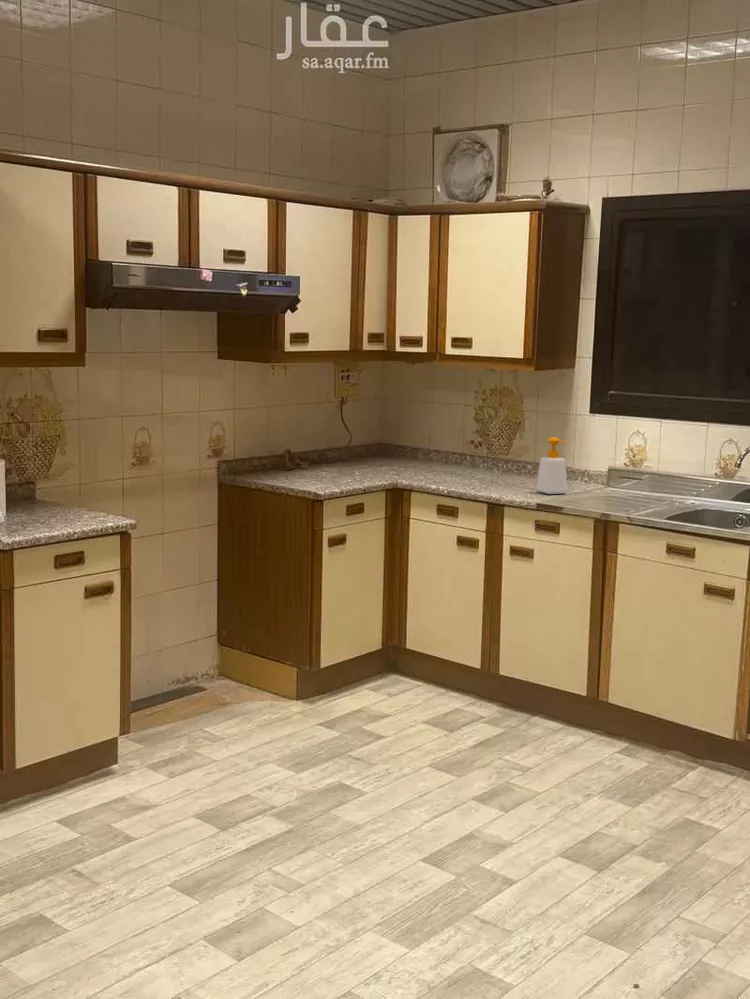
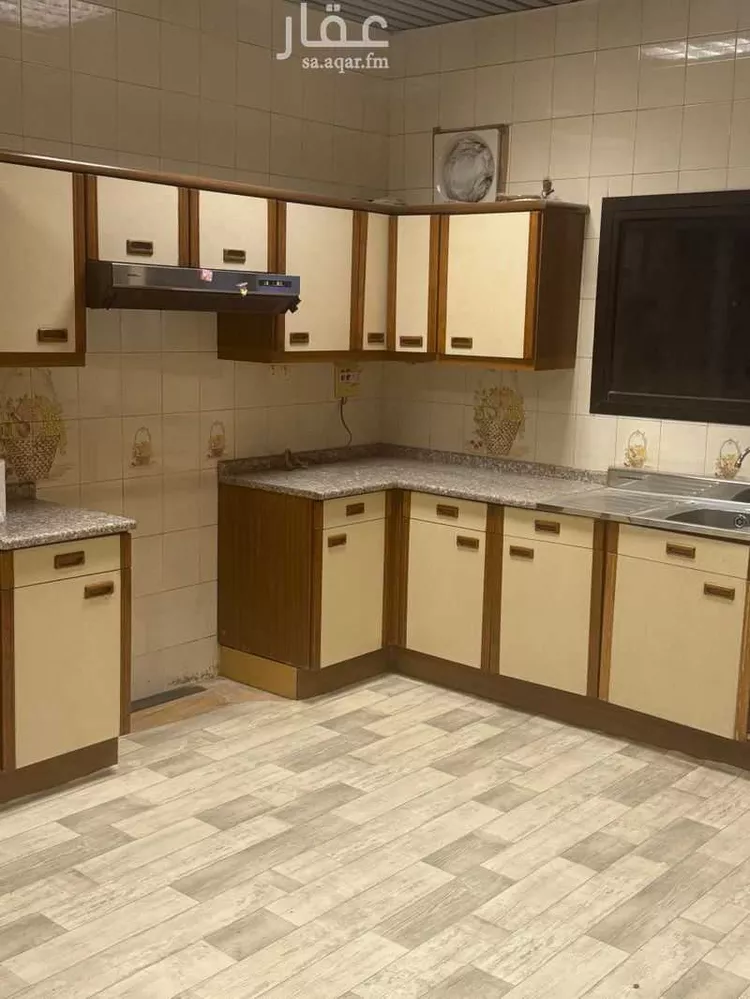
- soap bottle [535,436,569,495]
